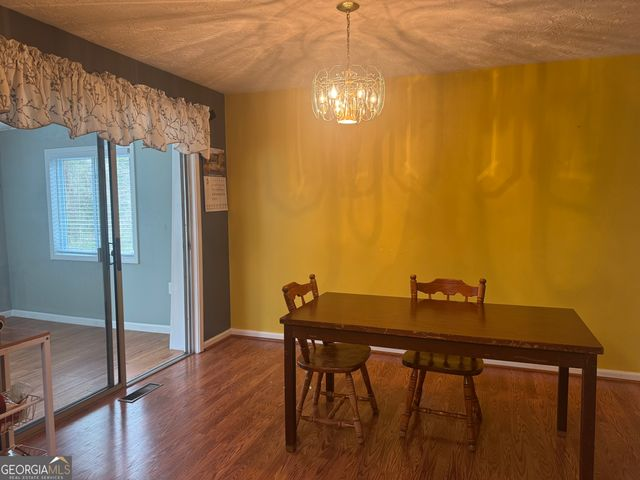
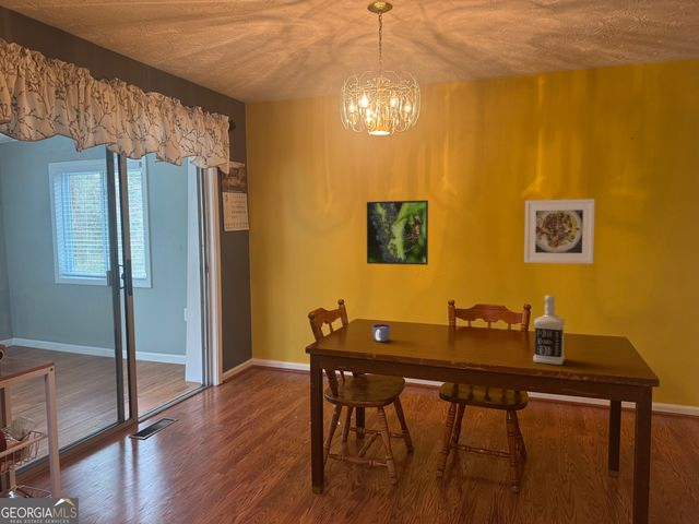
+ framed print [366,200,429,266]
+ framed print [523,198,596,265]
+ bottle [532,295,566,366]
+ cup [371,323,392,343]
